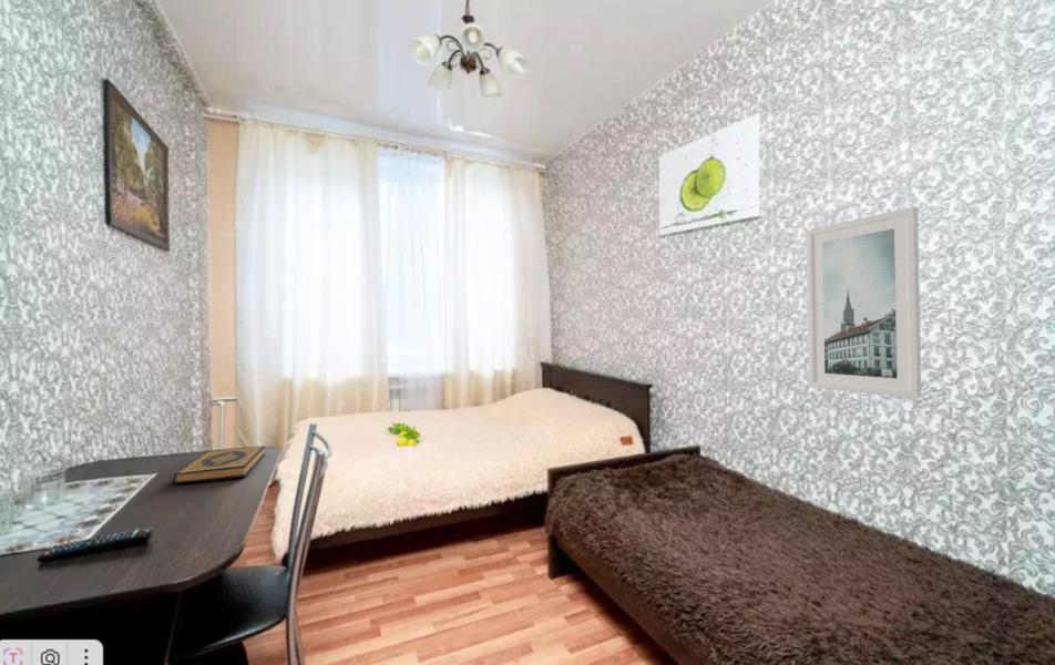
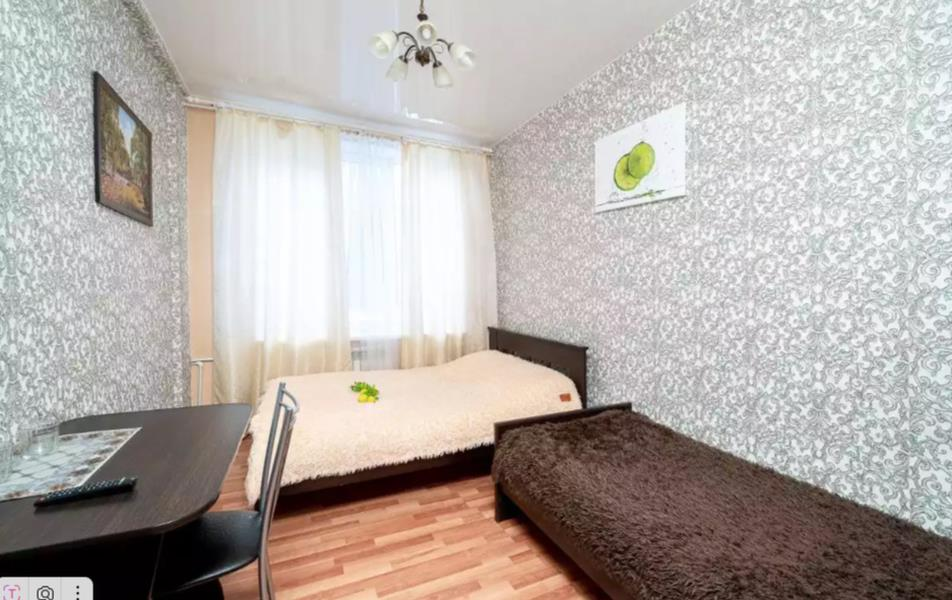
- hardback book [173,446,266,484]
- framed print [805,206,922,399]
